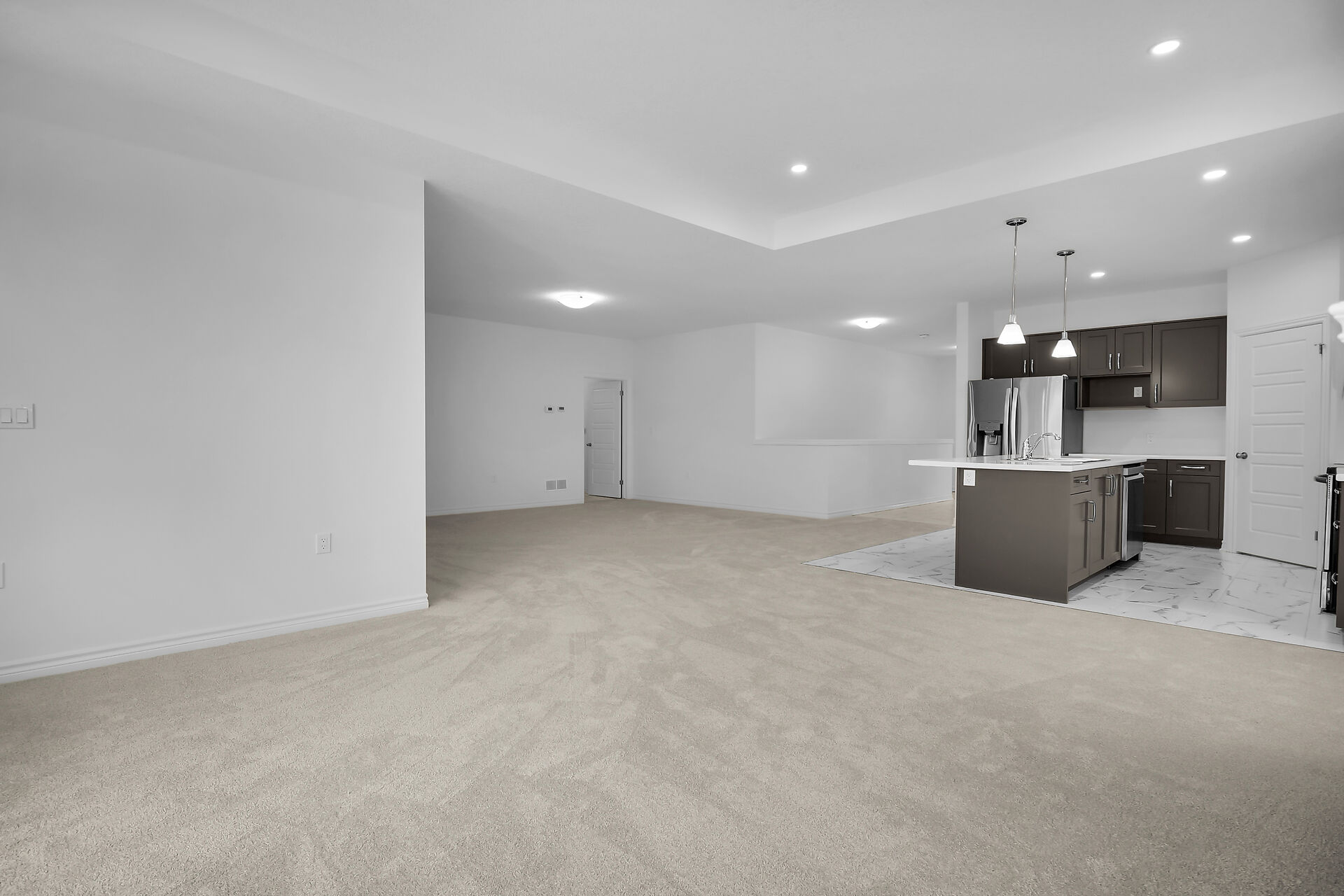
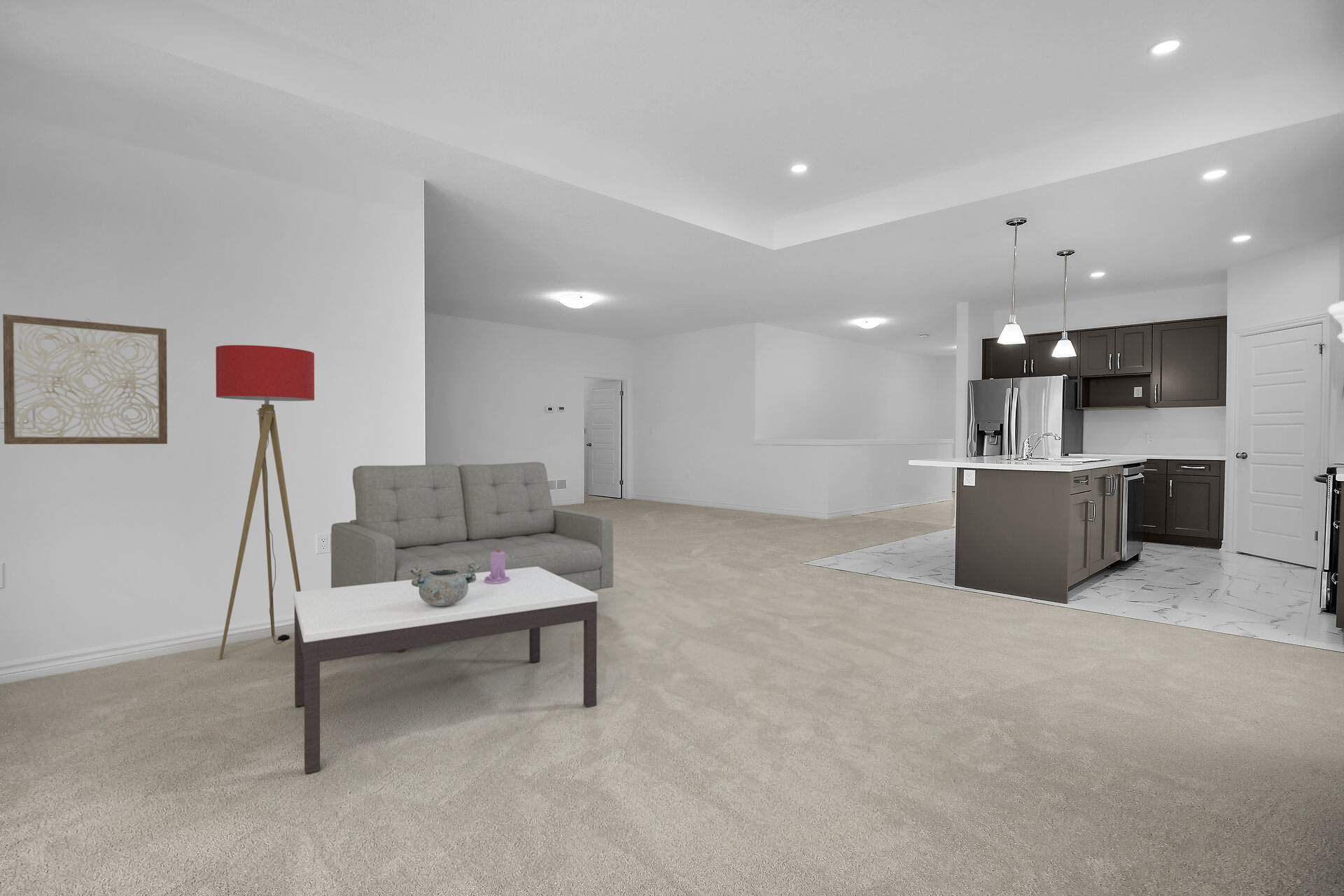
+ candle [484,547,510,584]
+ table [293,566,598,775]
+ decorative bowl [409,563,480,606]
+ floor lamp [215,344,315,659]
+ sofa [330,461,614,653]
+ wall art [2,314,168,445]
